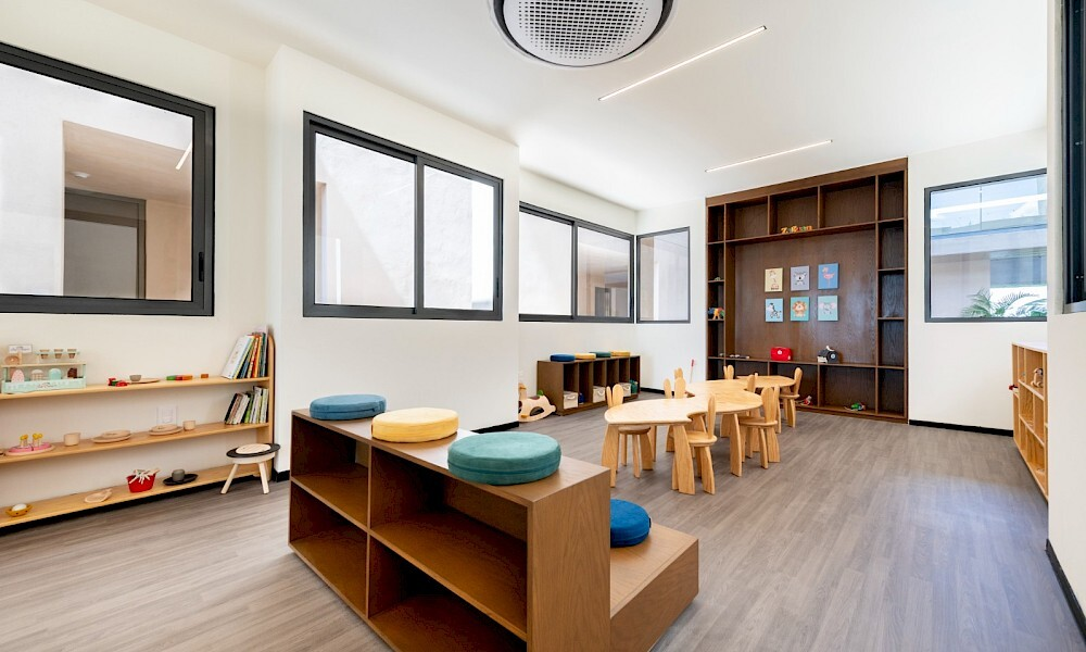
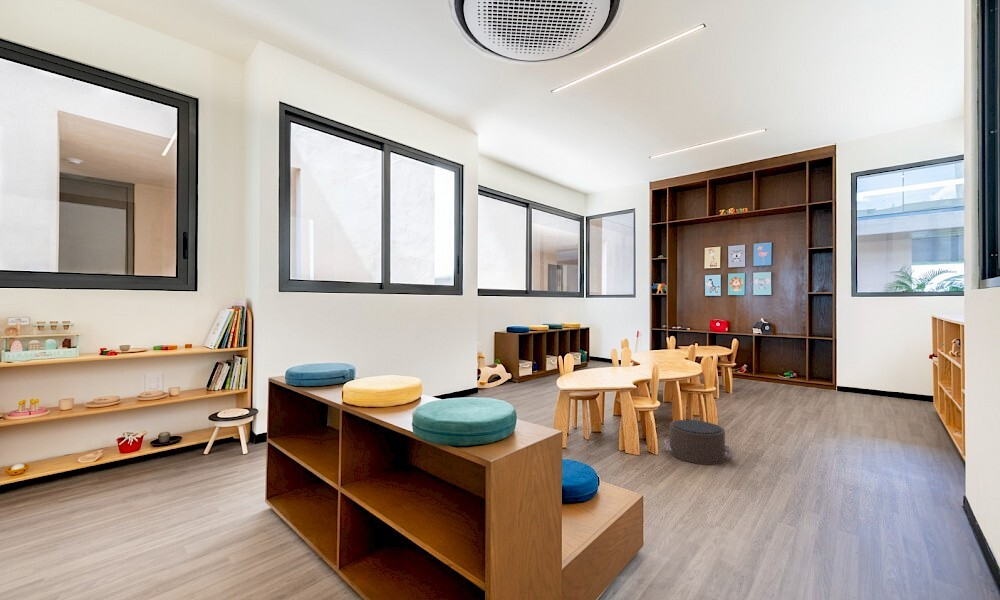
+ pouf [663,419,737,466]
